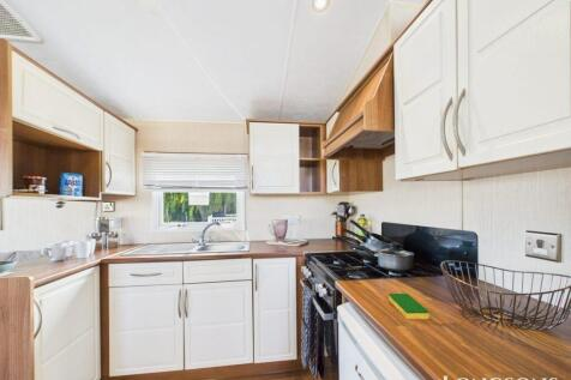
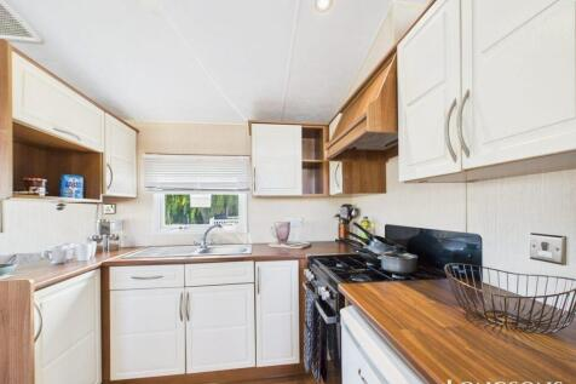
- dish sponge [387,292,431,320]
